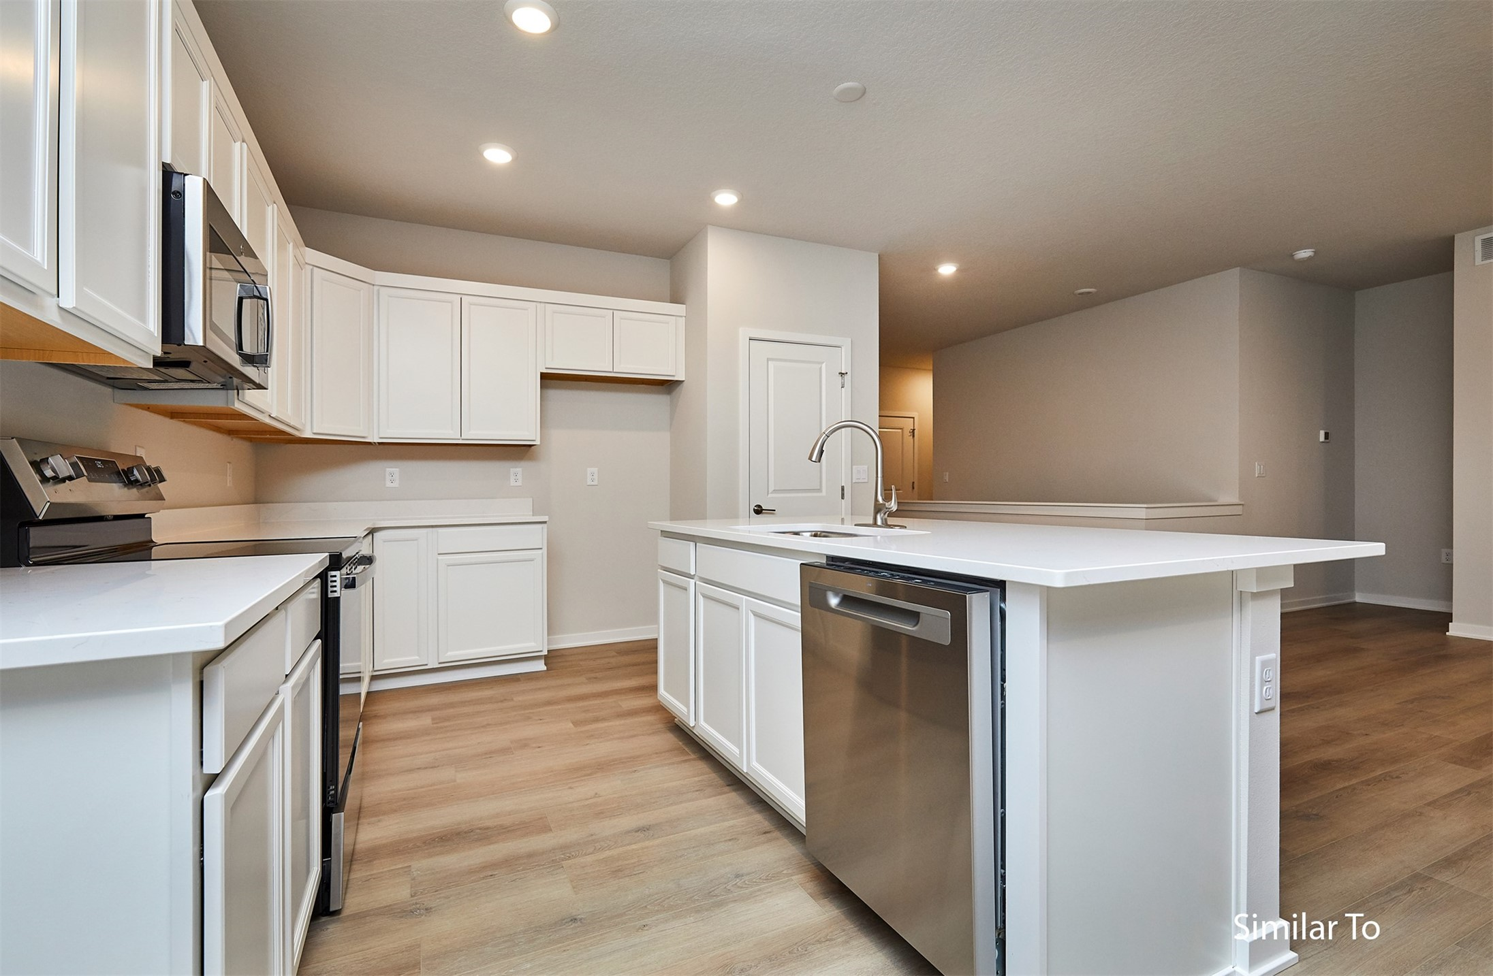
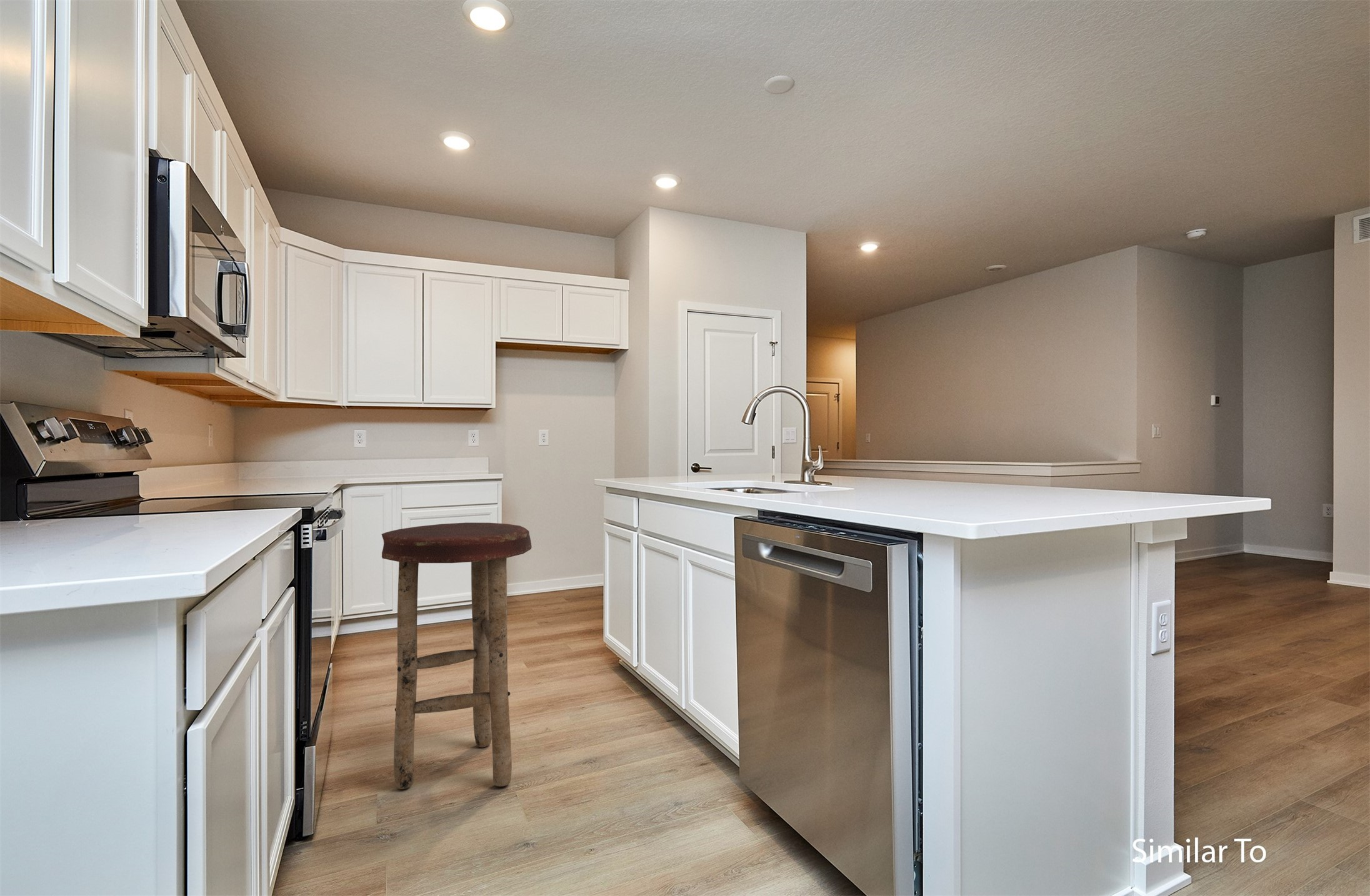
+ stool [381,522,532,790]
